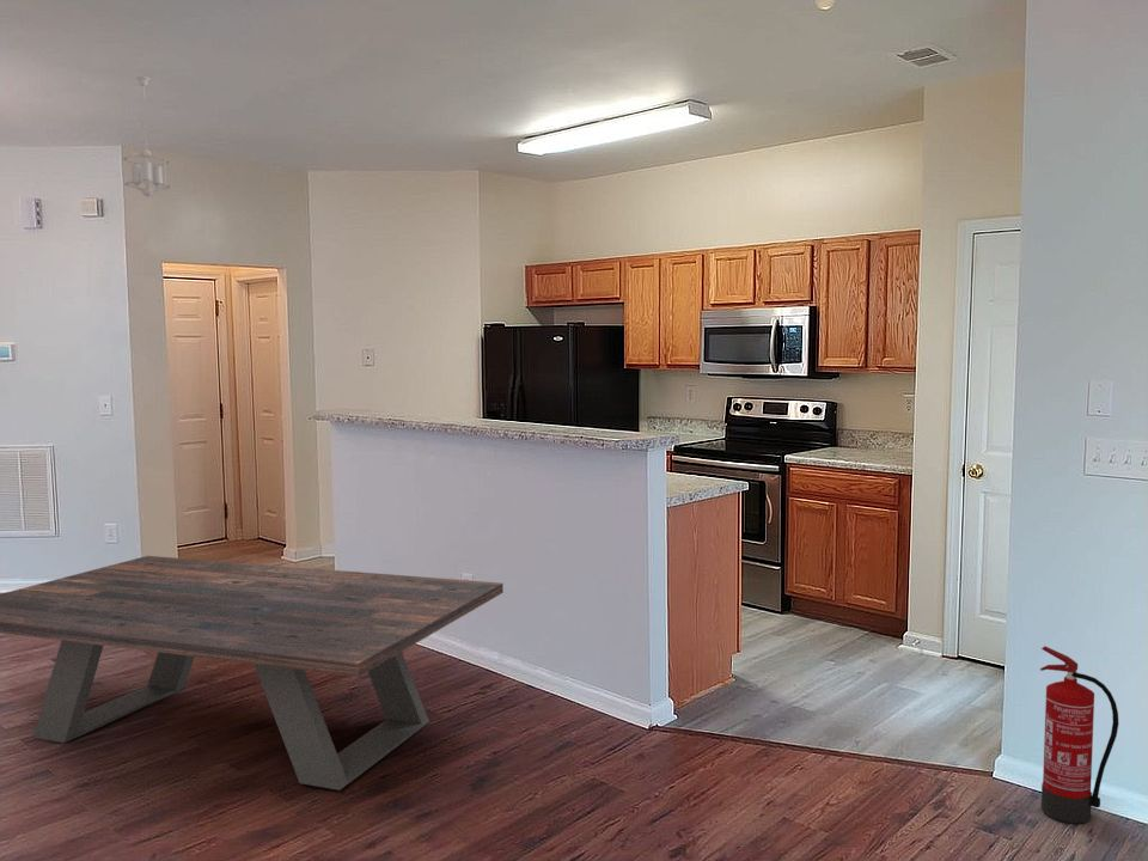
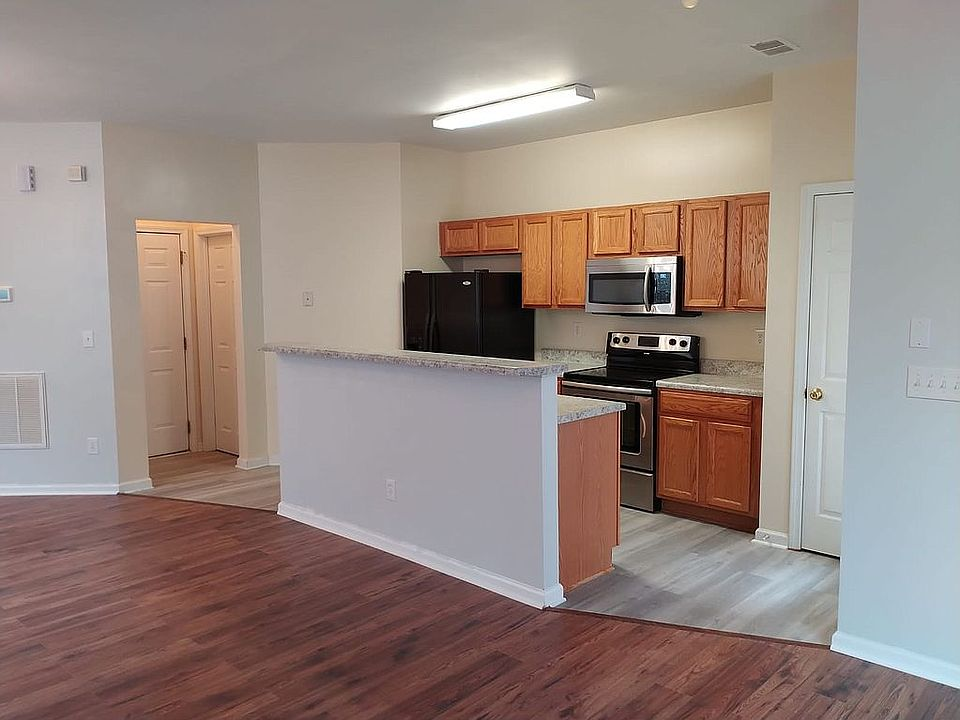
- fire extinguisher [1039,645,1119,825]
- pendant light [122,75,171,199]
- dining table [0,555,505,792]
